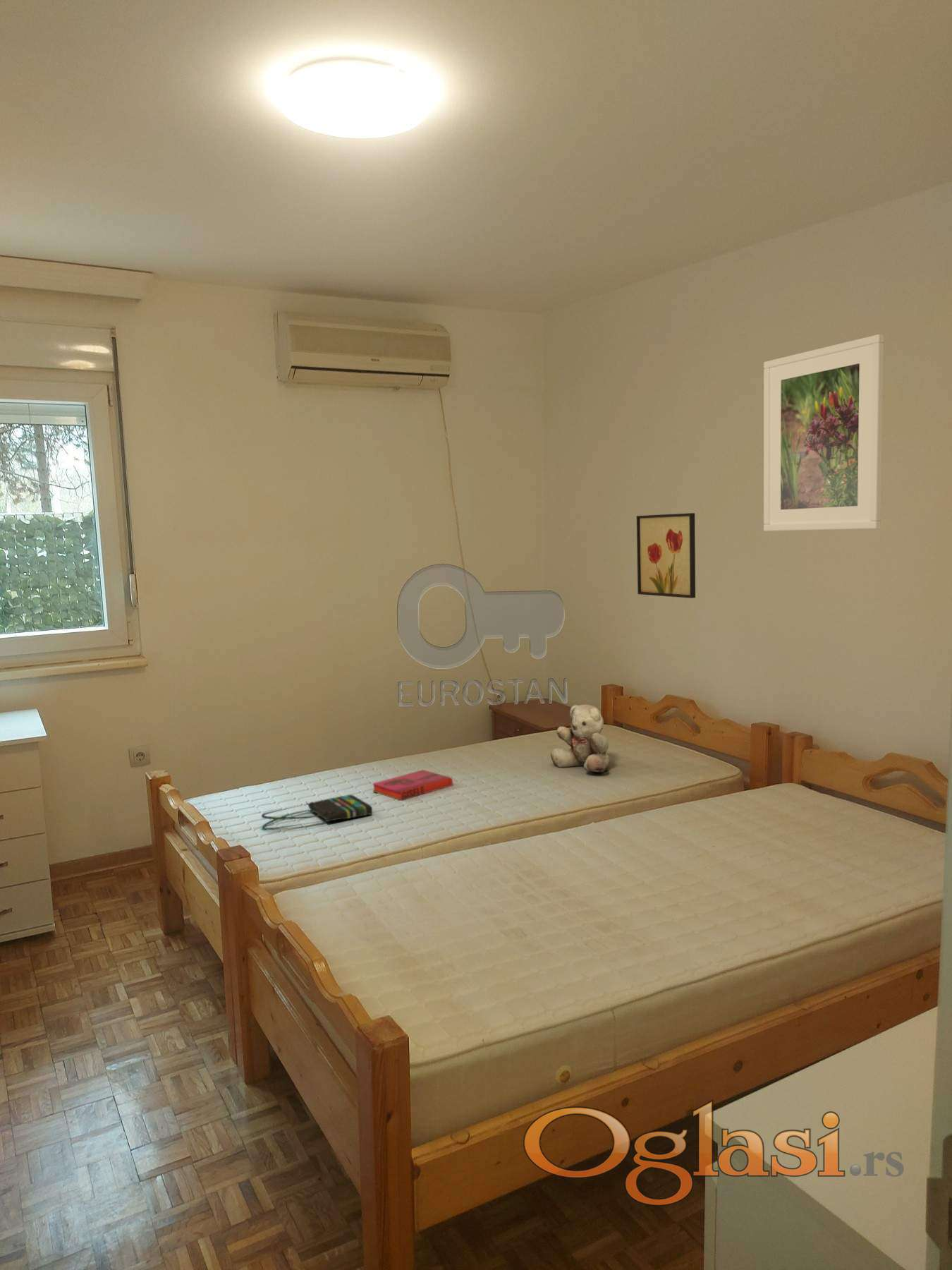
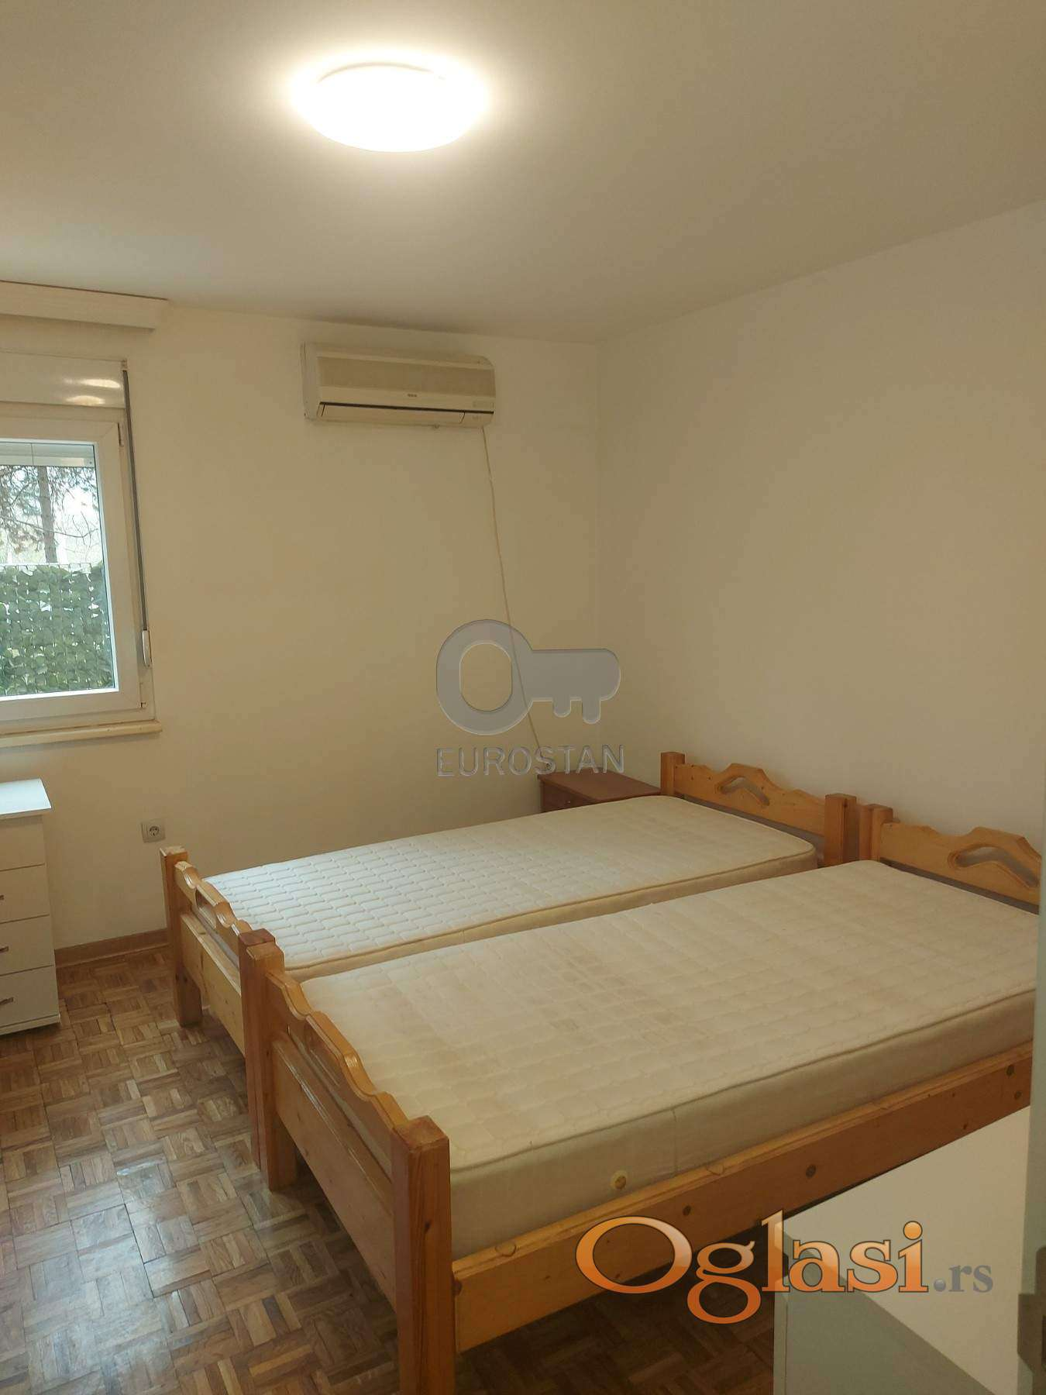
- teddy bear [550,704,610,773]
- wall art [636,512,696,599]
- tote bag [261,794,373,830]
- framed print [763,334,884,532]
- hardback book [372,769,453,802]
